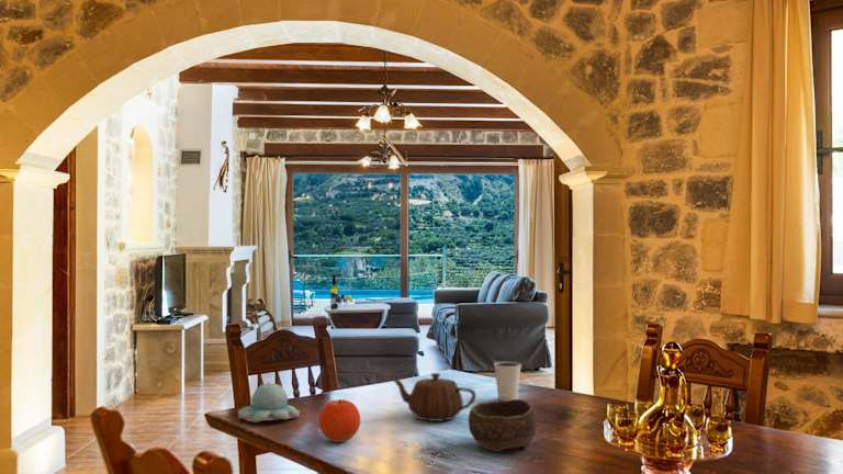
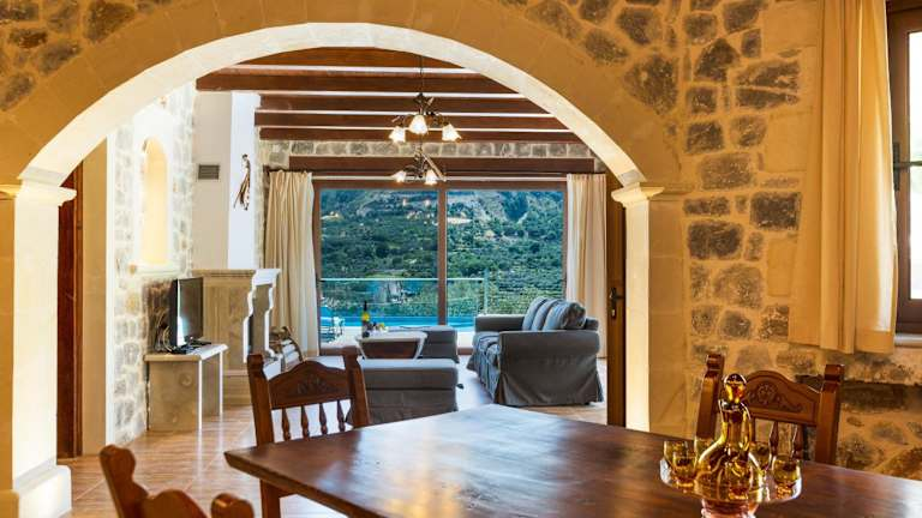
- dixie cup [493,361,522,402]
- bowl [468,398,538,453]
- teapot [391,372,477,422]
- candle [237,381,301,424]
- fruit [317,398,361,443]
